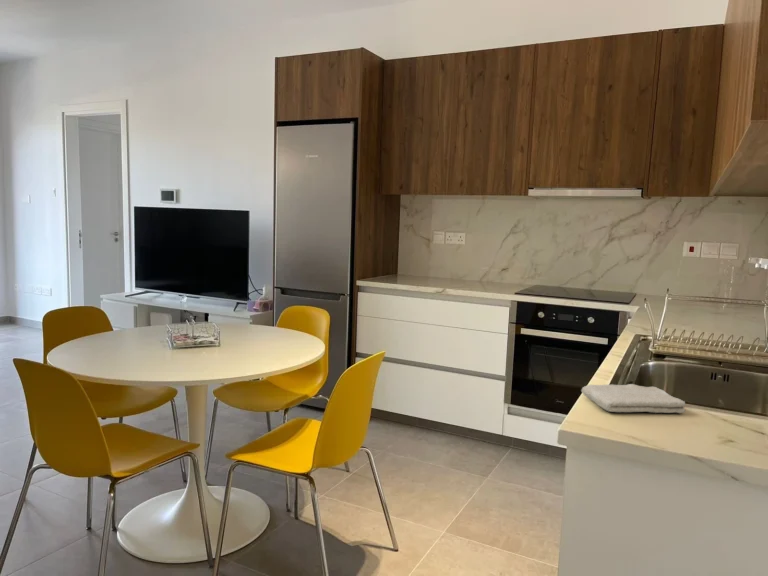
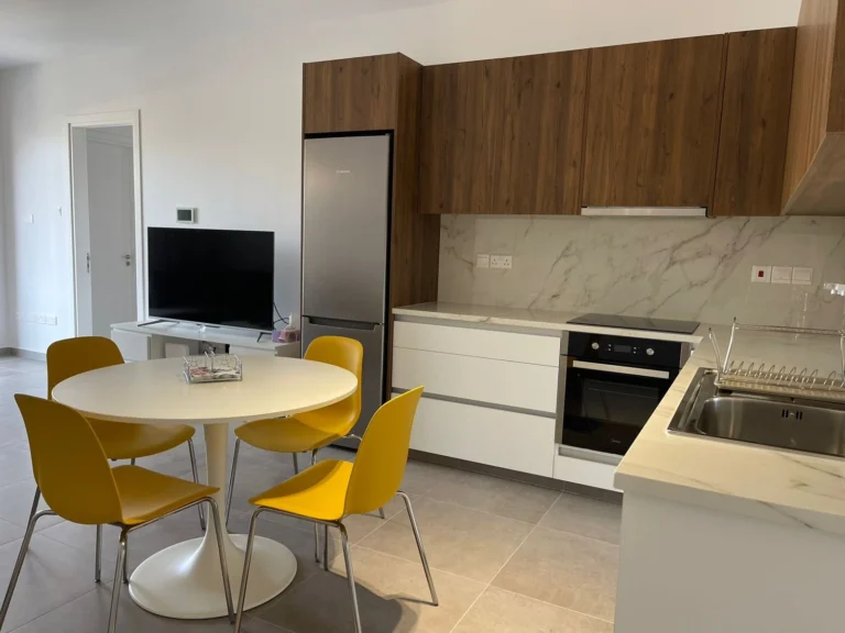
- washcloth [580,383,686,414]
